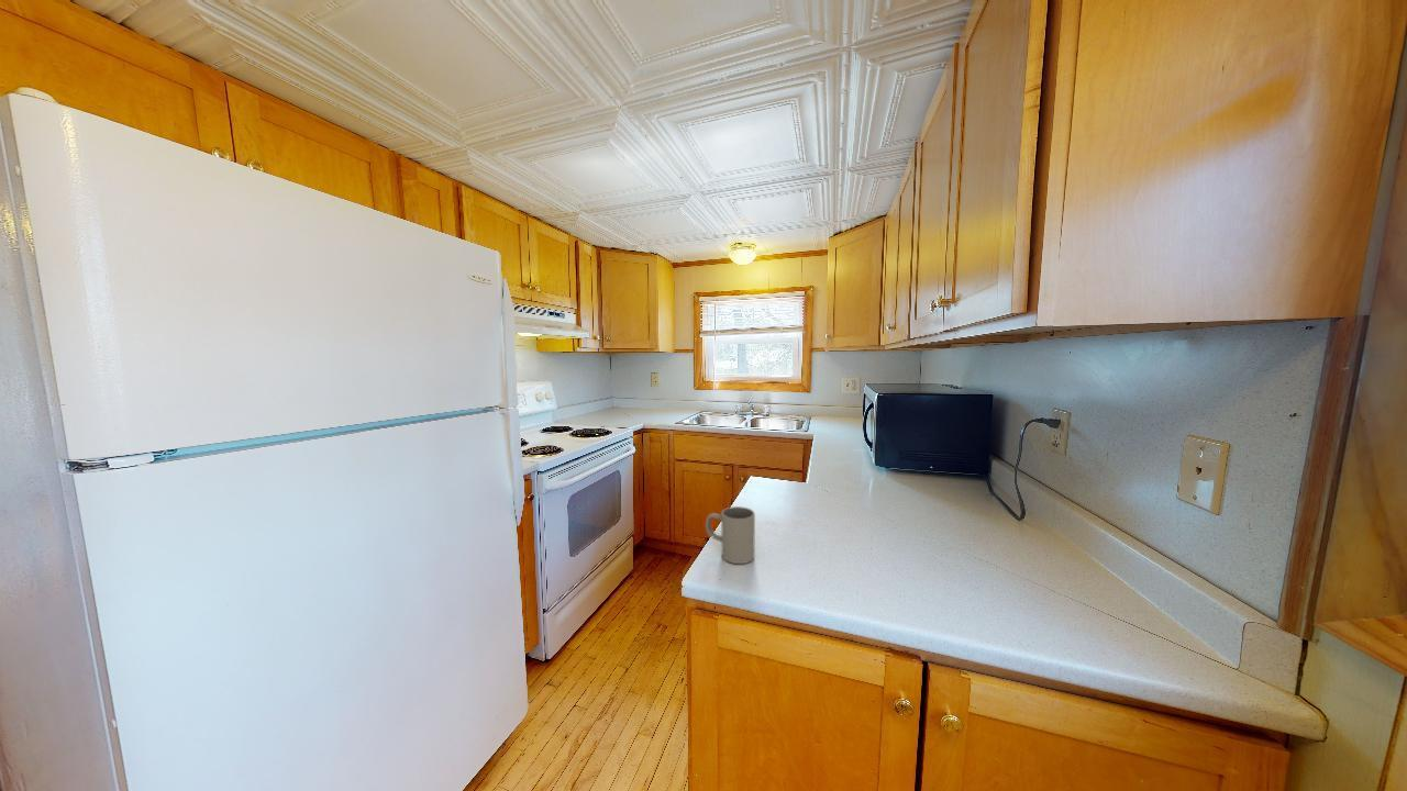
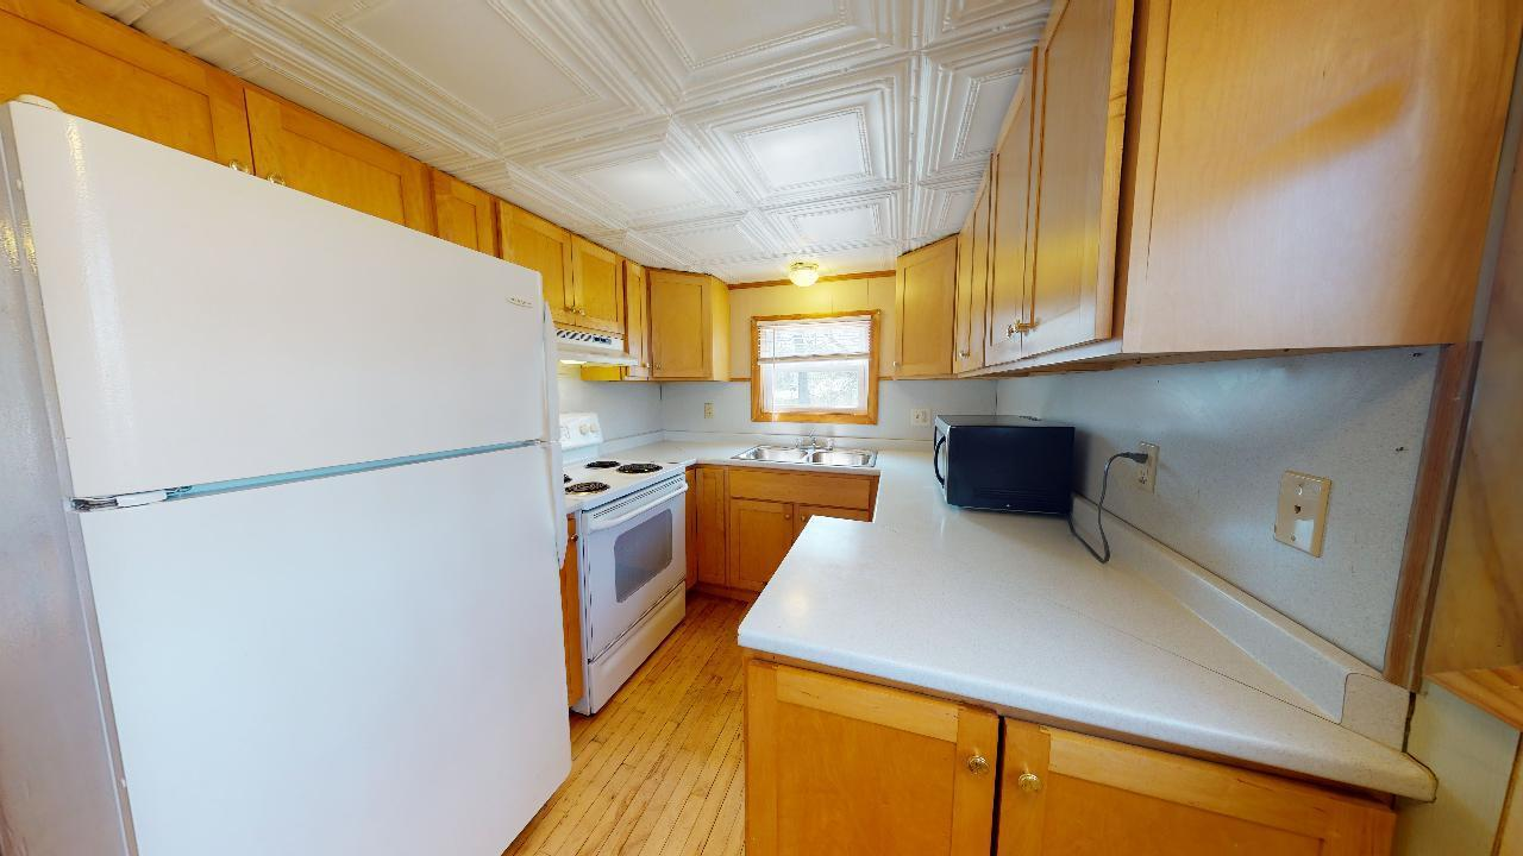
- mug [705,505,756,565]
